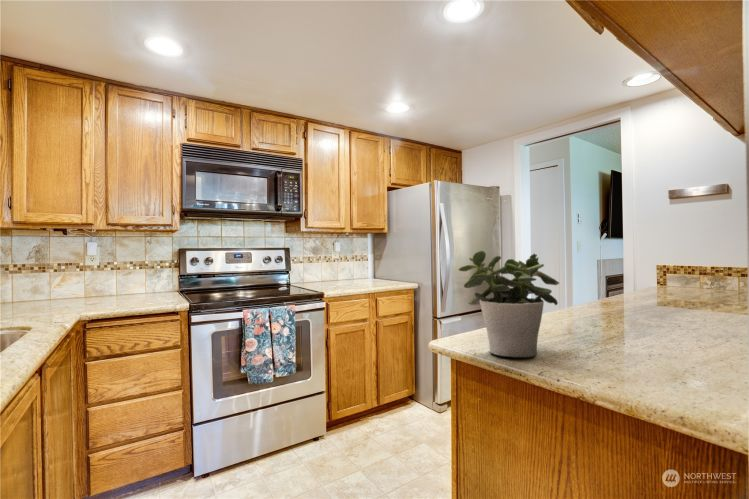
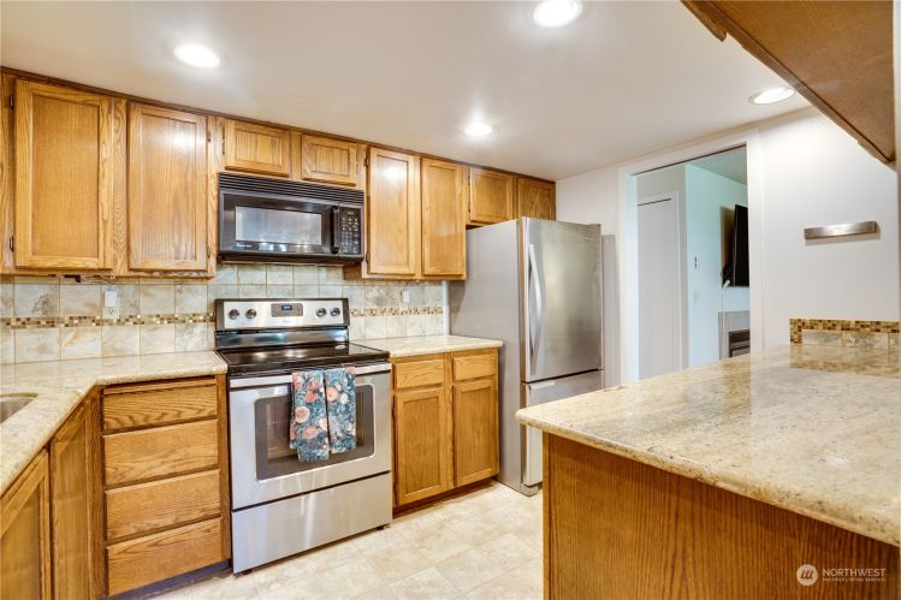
- potted plant [457,250,560,359]
